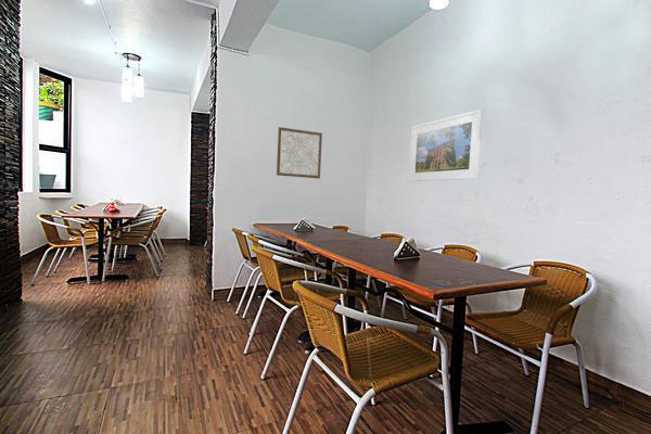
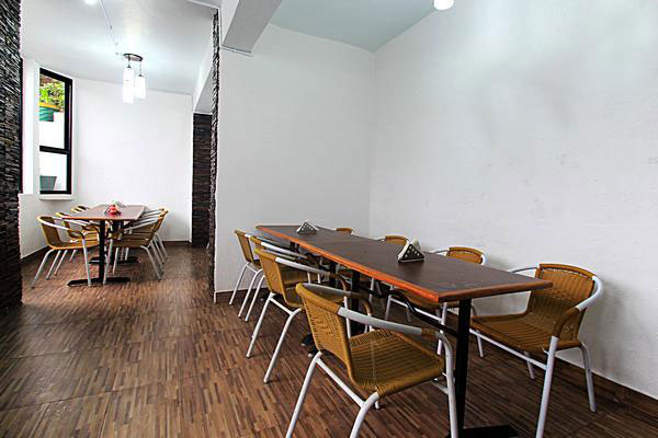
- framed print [408,108,484,182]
- wall art [276,126,323,180]
